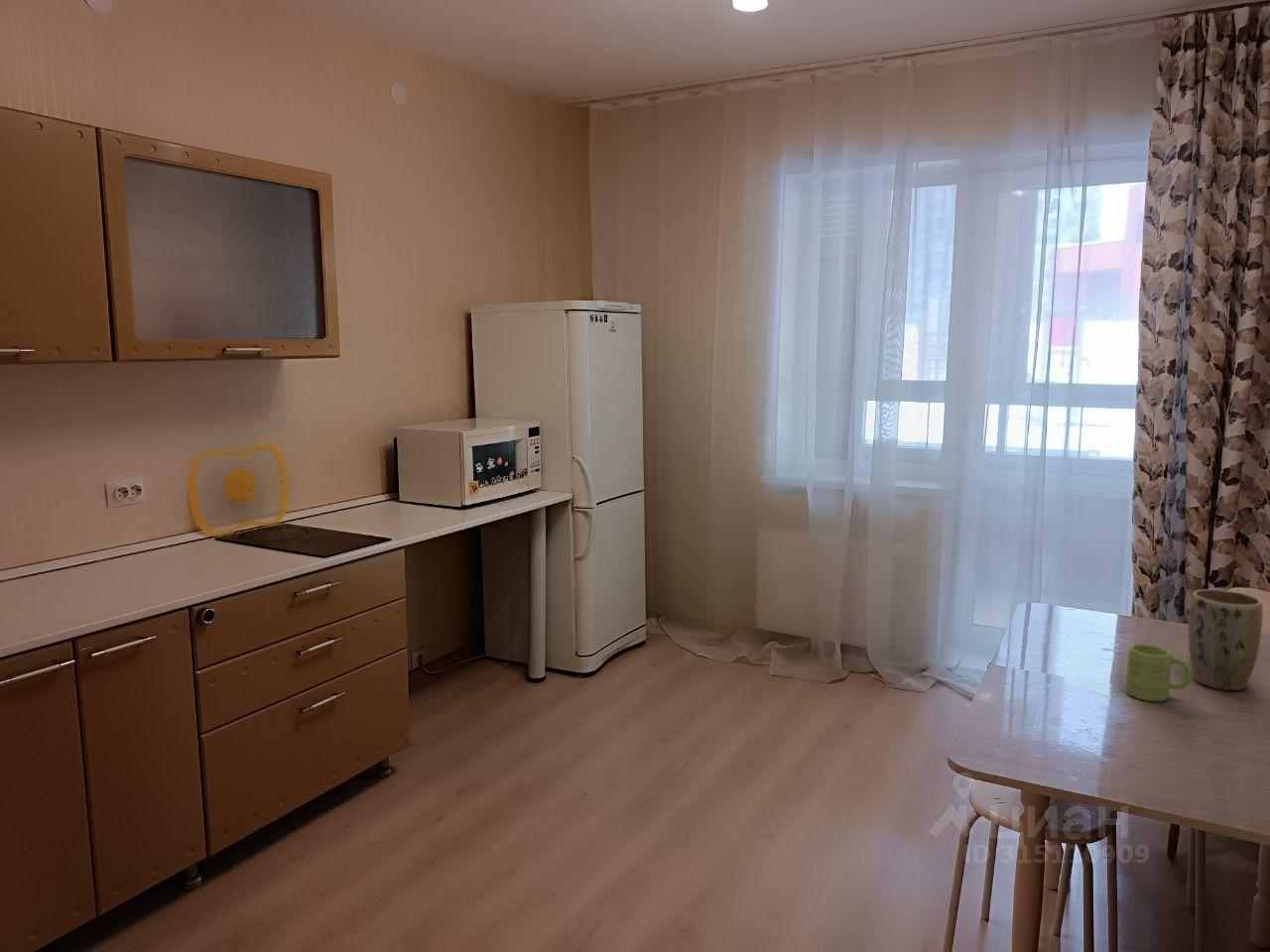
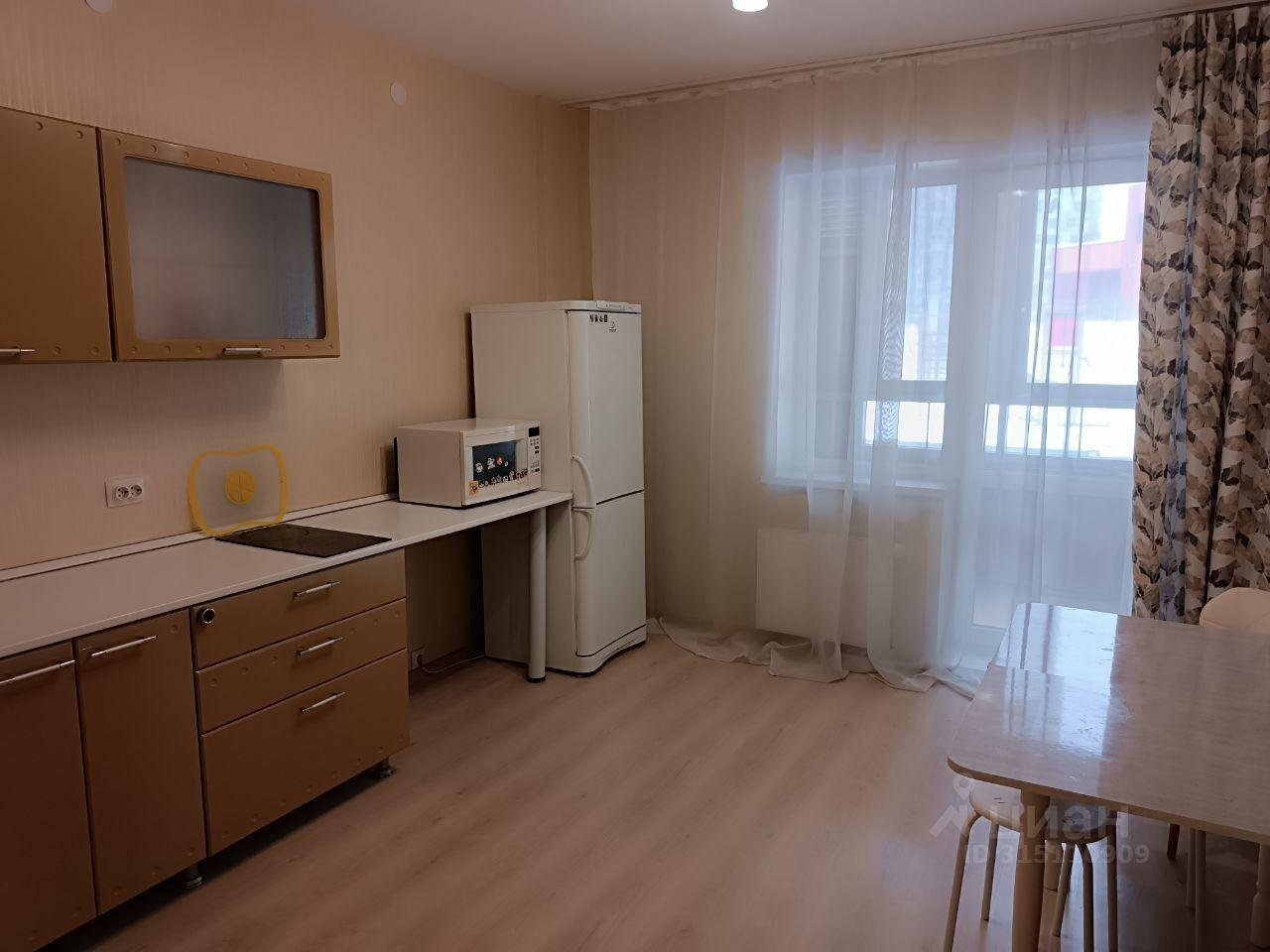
- plant pot [1188,588,1263,691]
- mug [1124,644,1193,702]
